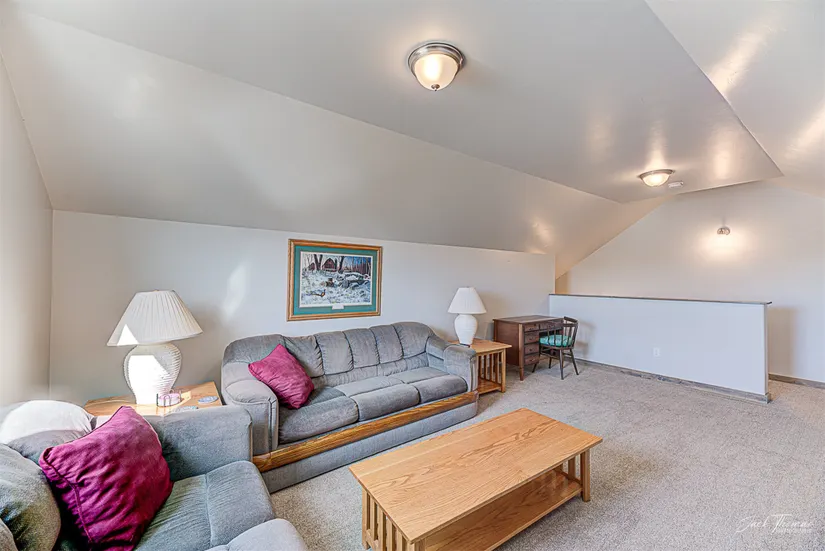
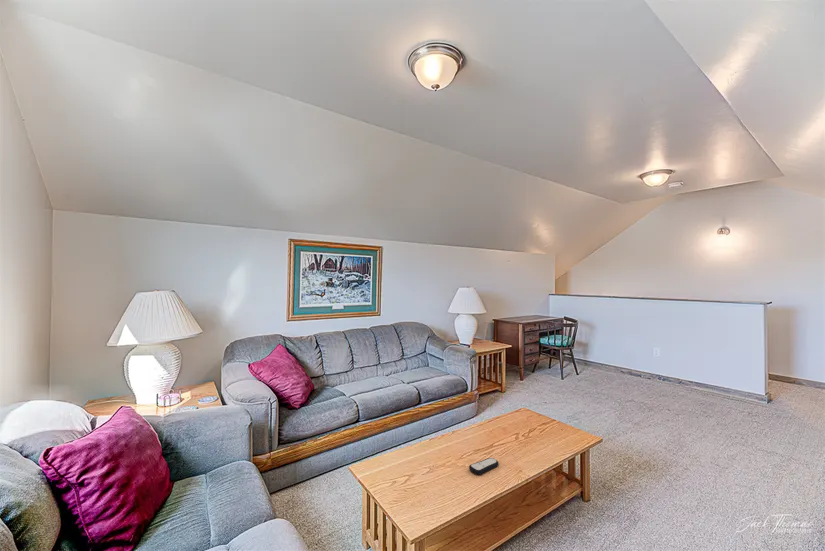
+ remote control [468,457,500,475]
